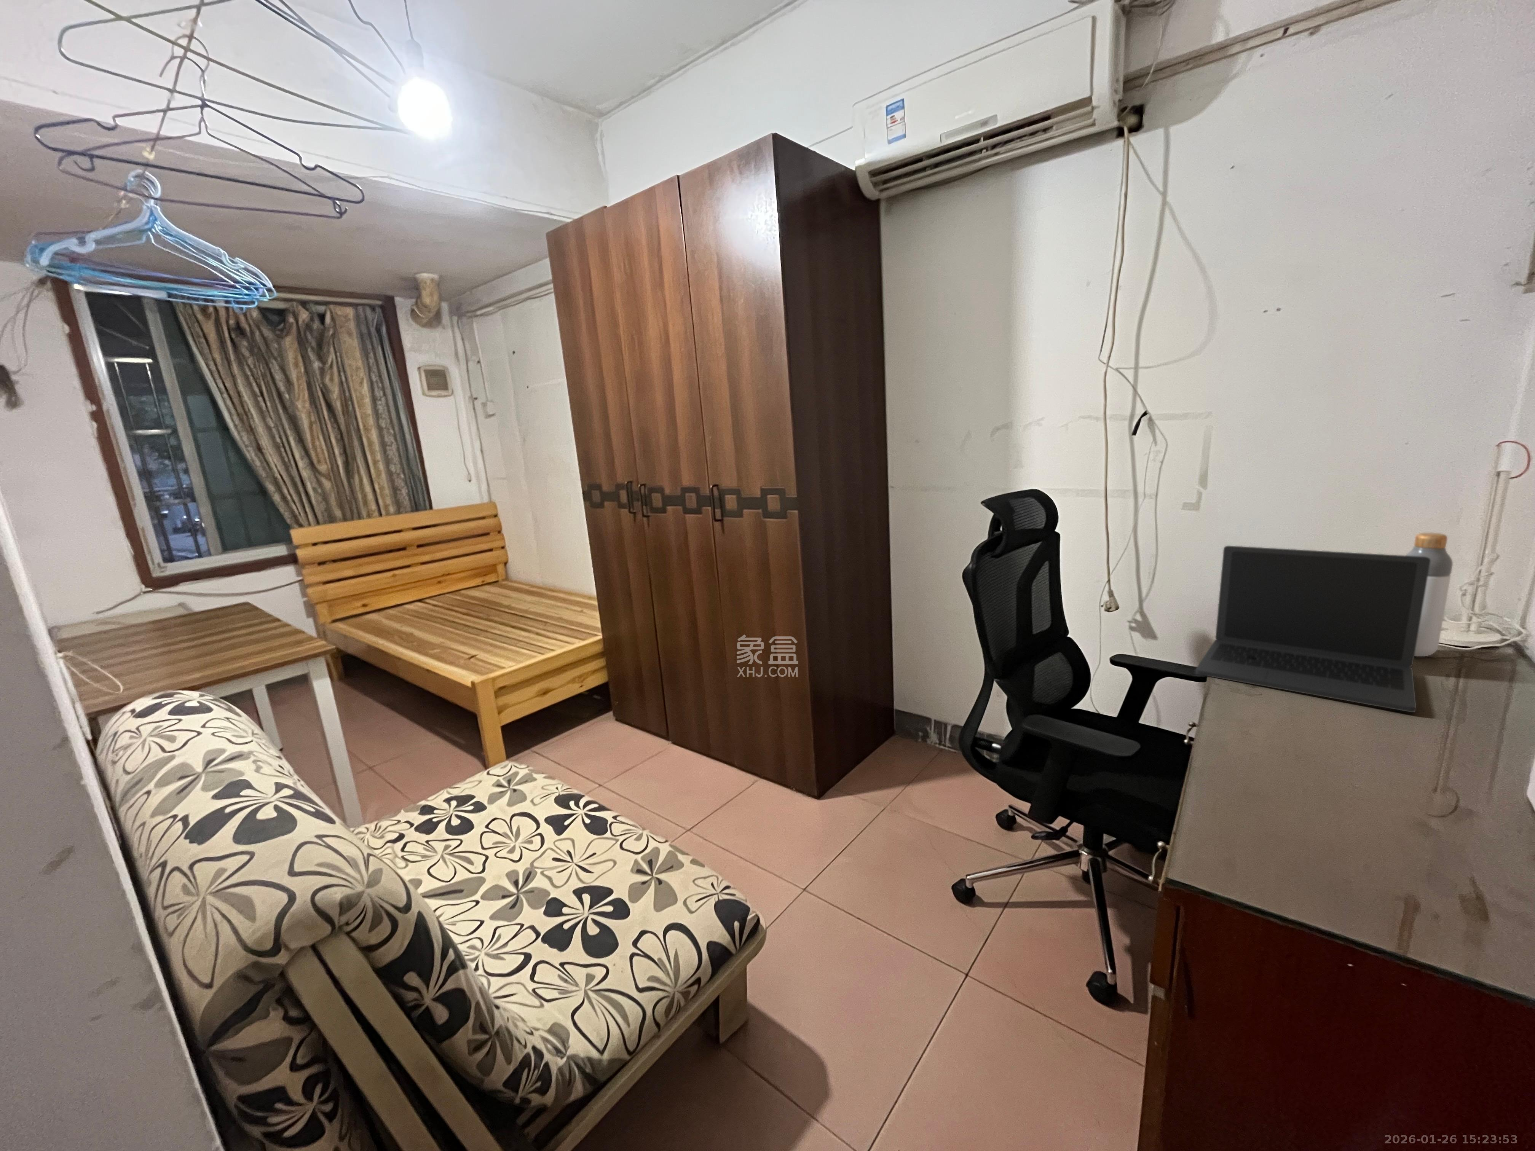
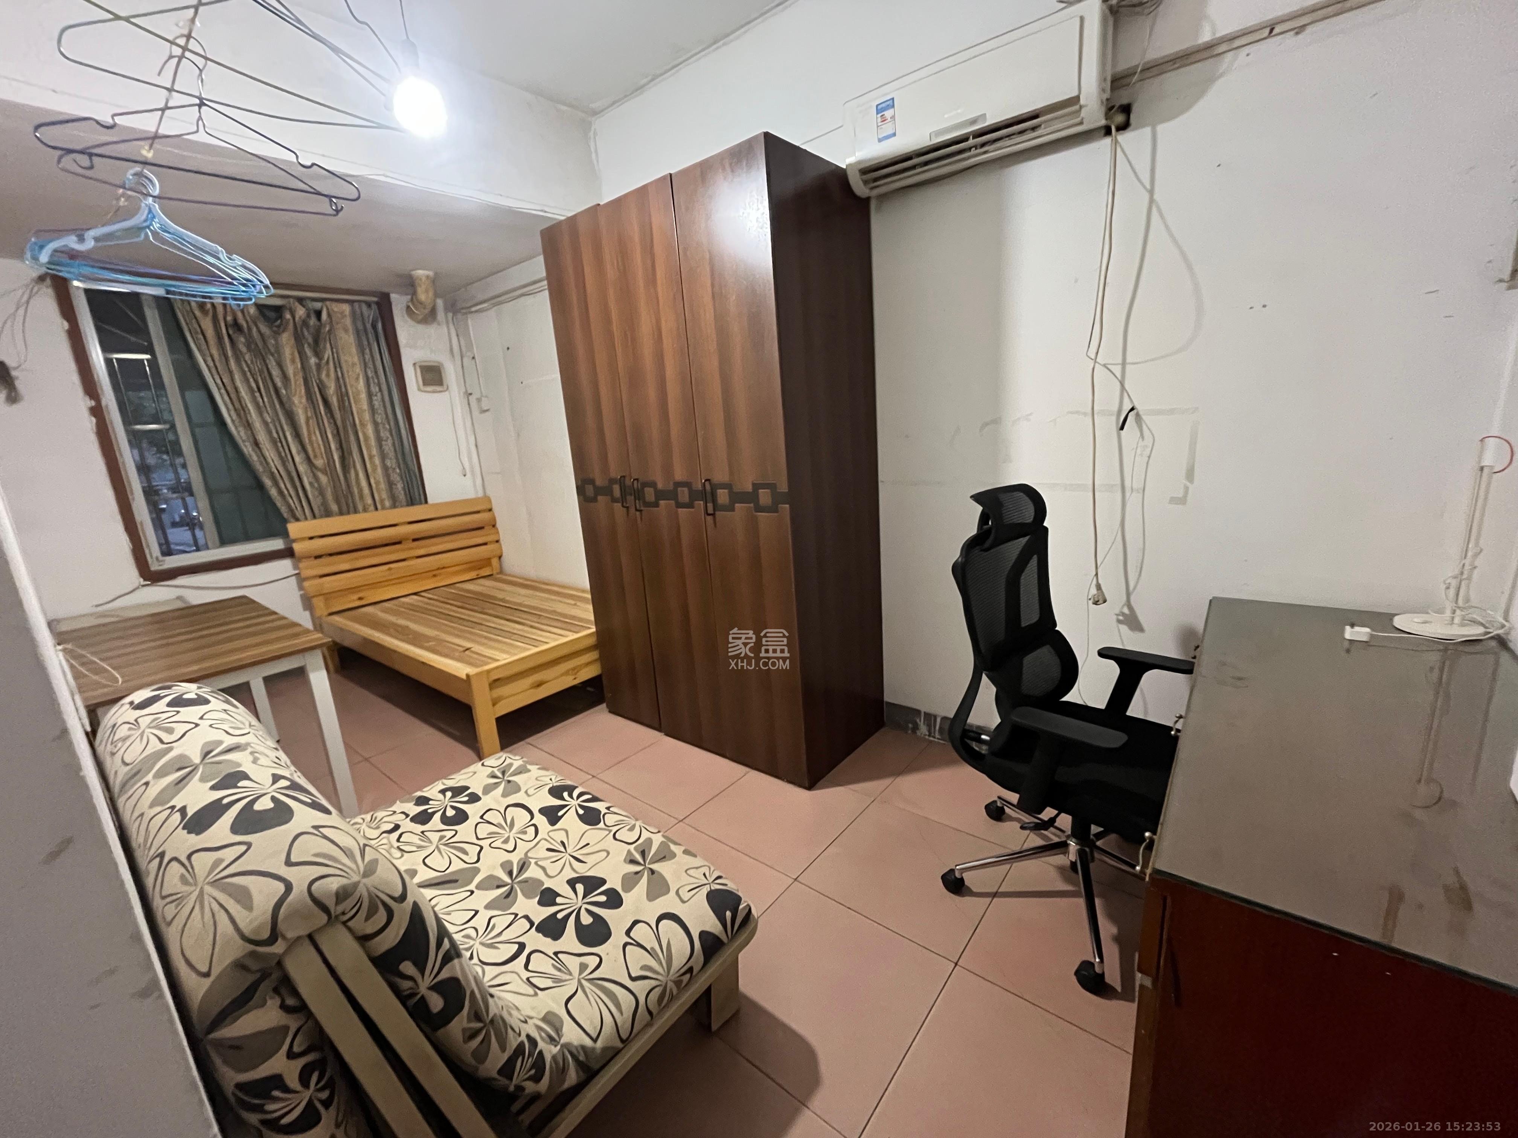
- laptop [1195,545,1430,712]
- bottle [1404,532,1453,657]
